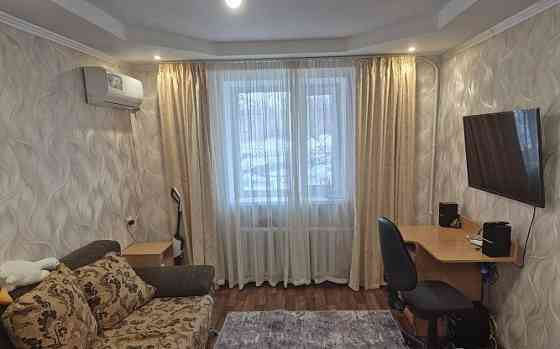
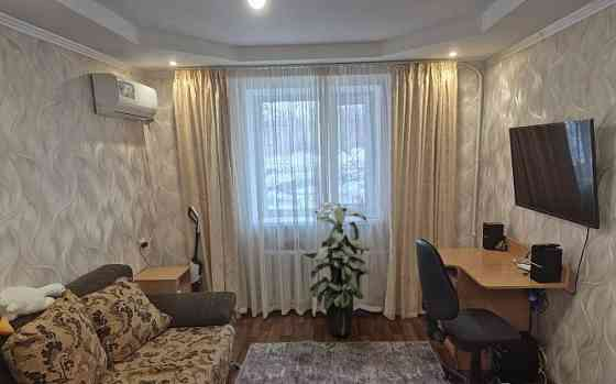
+ indoor plant [302,201,371,337]
